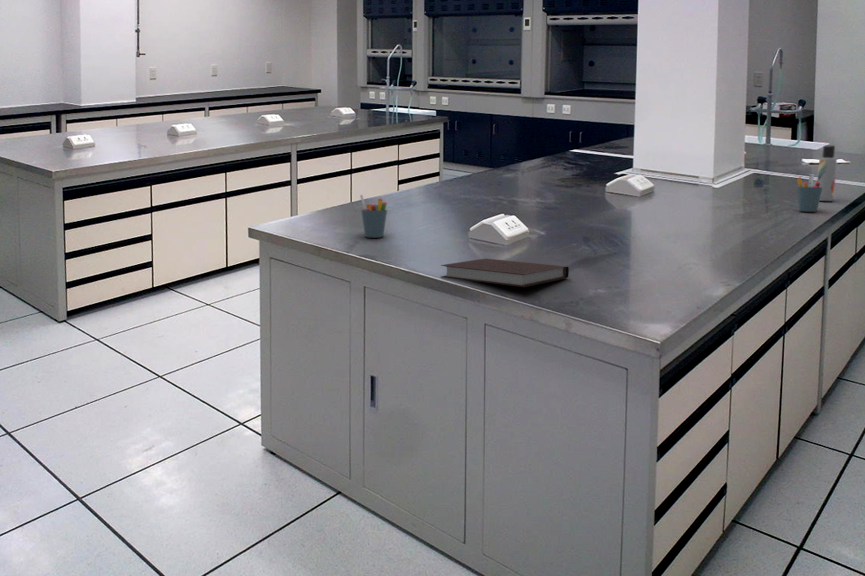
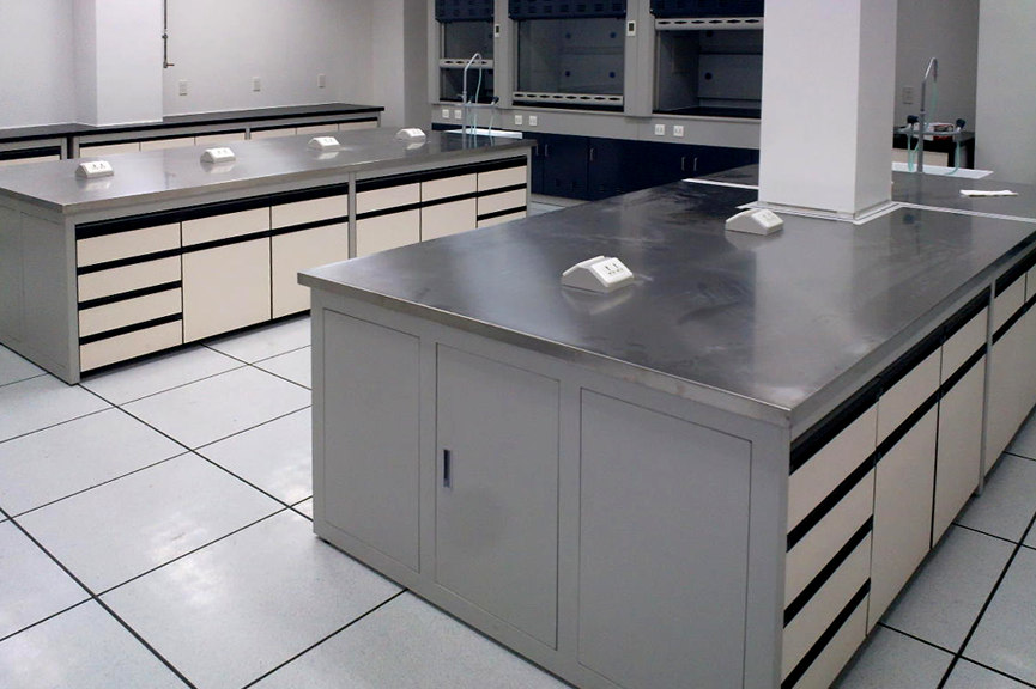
- notebook [440,258,570,288]
- lotion bottle [816,144,838,202]
- pen holder [796,173,823,213]
- pen holder [359,194,388,239]
